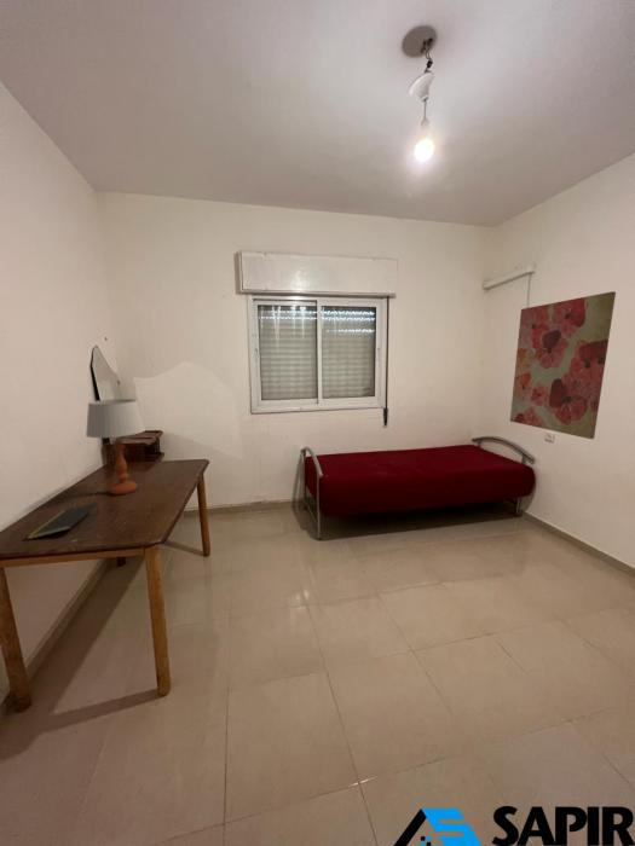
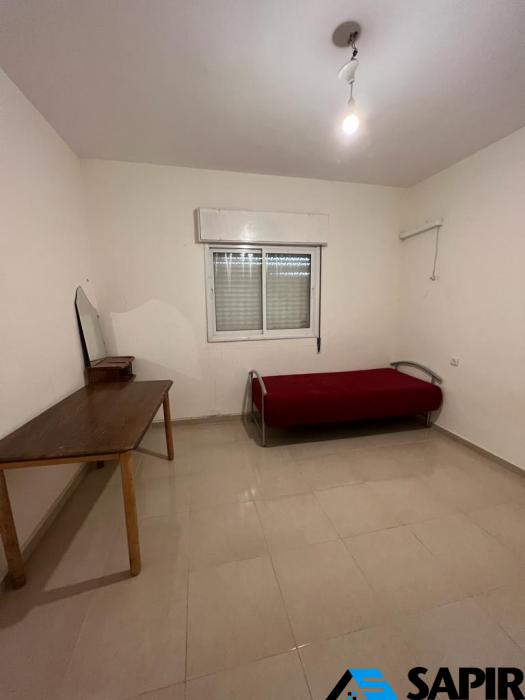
- wall art [509,290,617,440]
- notepad [25,502,100,541]
- table lamp [85,398,146,496]
